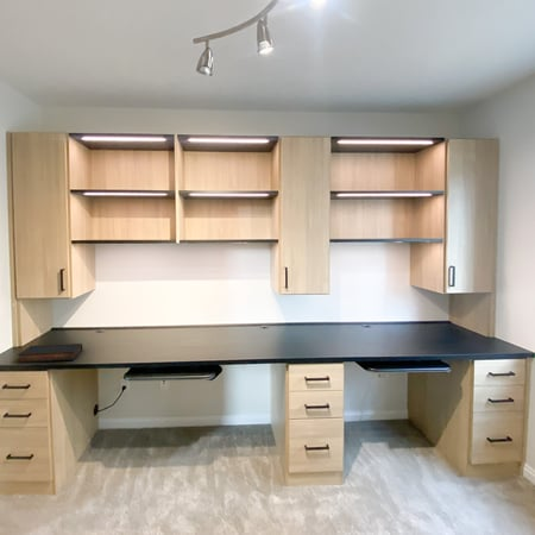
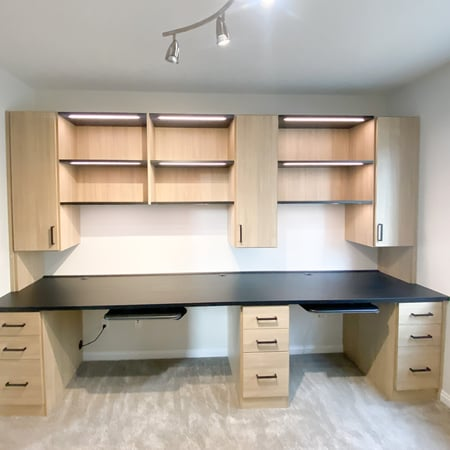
- book [15,342,83,364]
